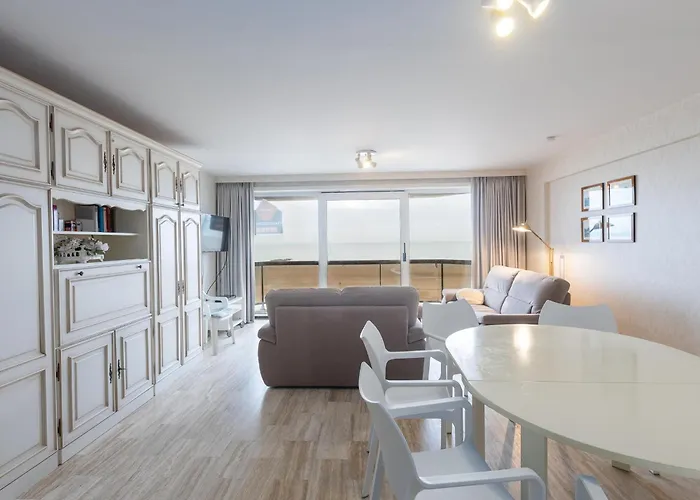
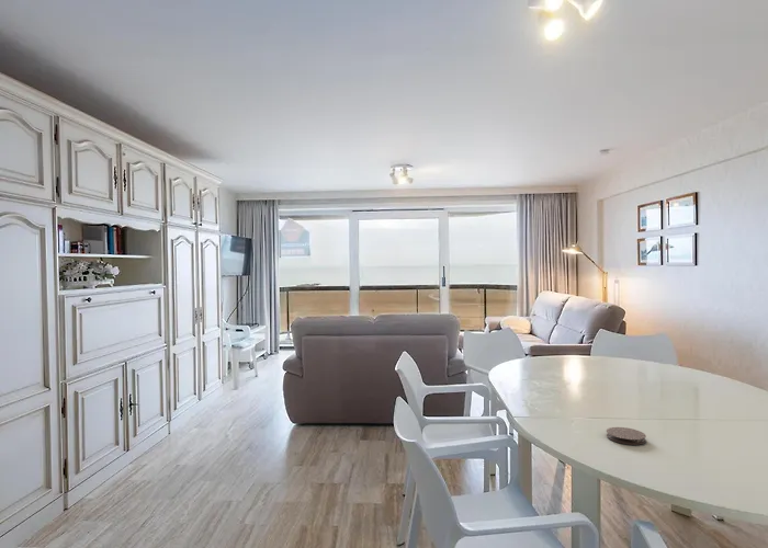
+ coaster [606,426,647,446]
